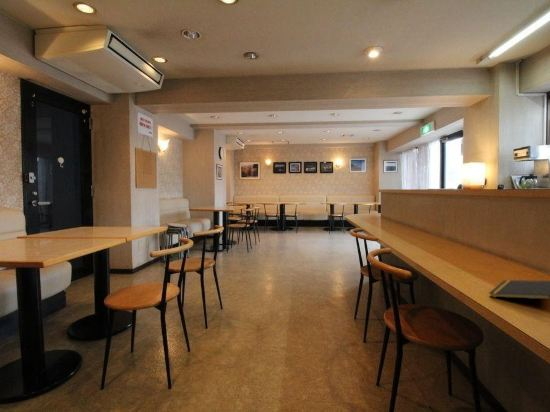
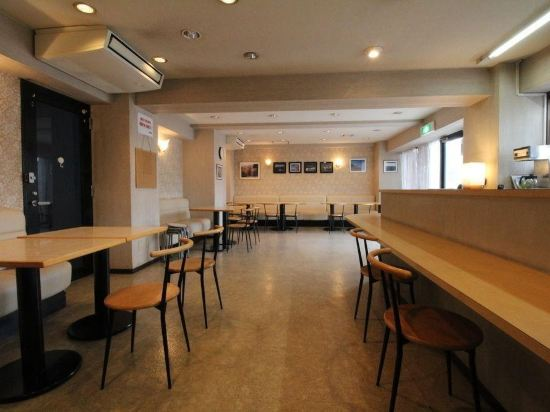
- notepad [488,279,550,300]
